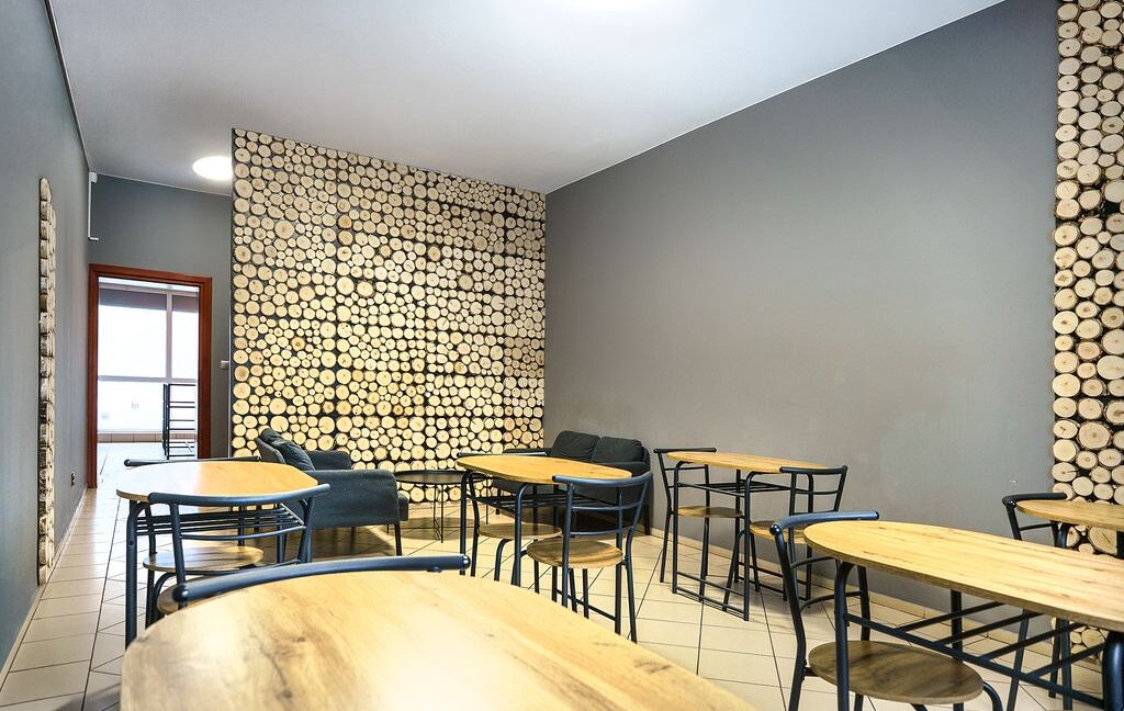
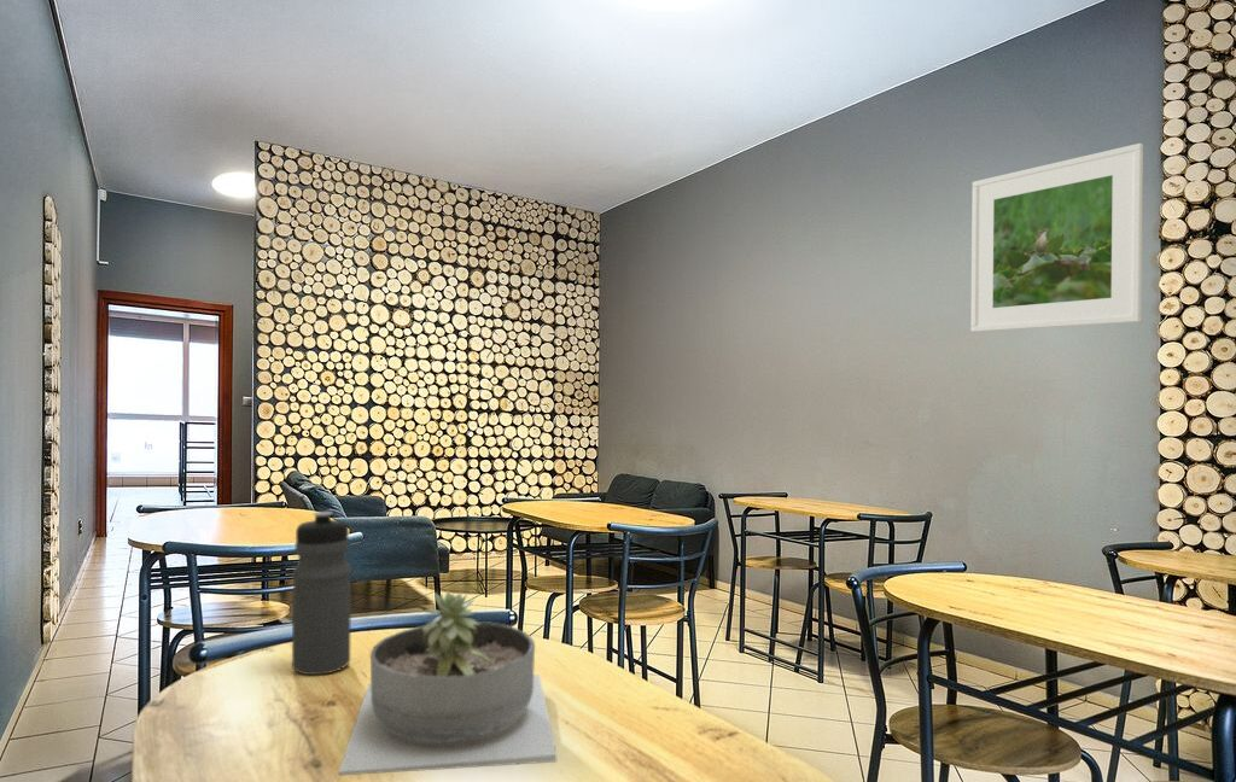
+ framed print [969,142,1144,333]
+ water bottle [291,510,352,676]
+ succulent planter [338,589,558,776]
